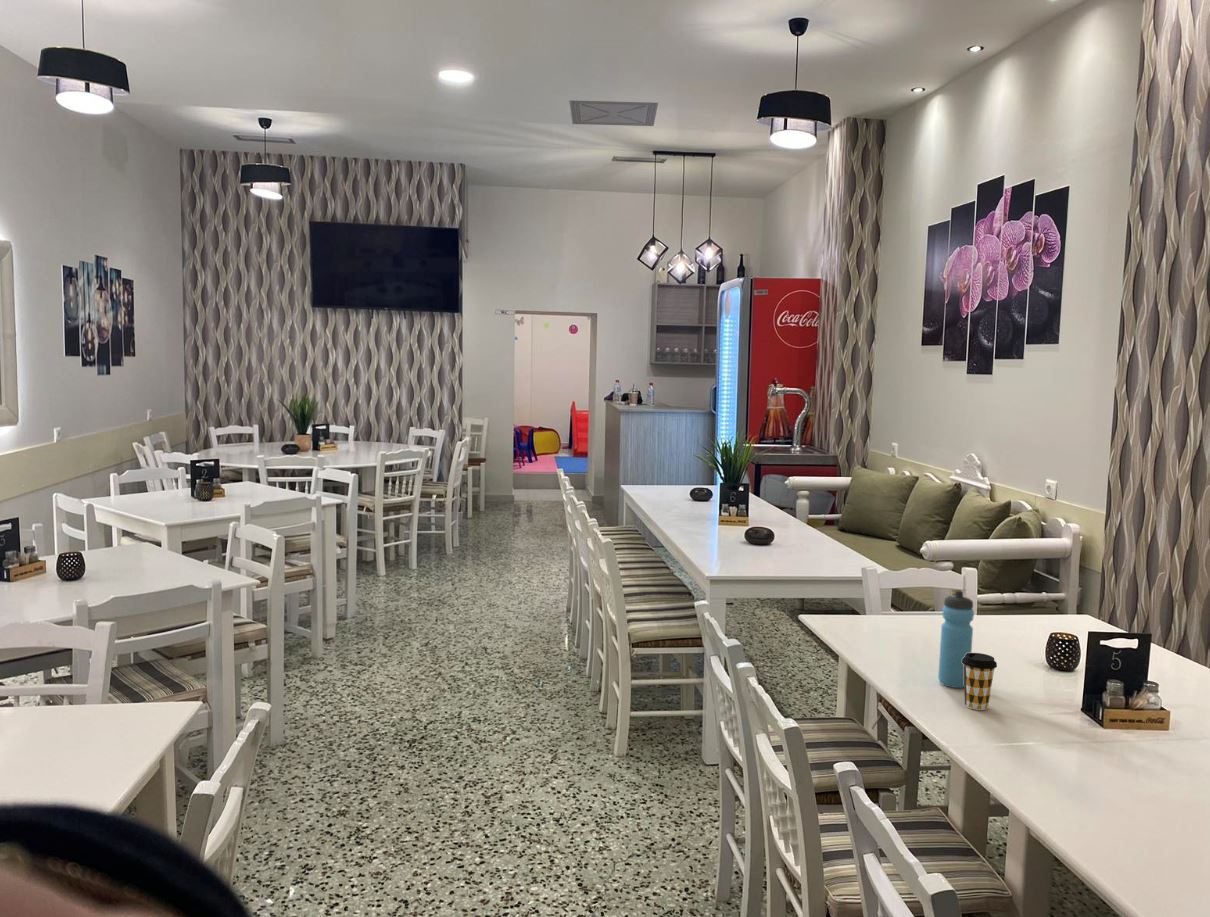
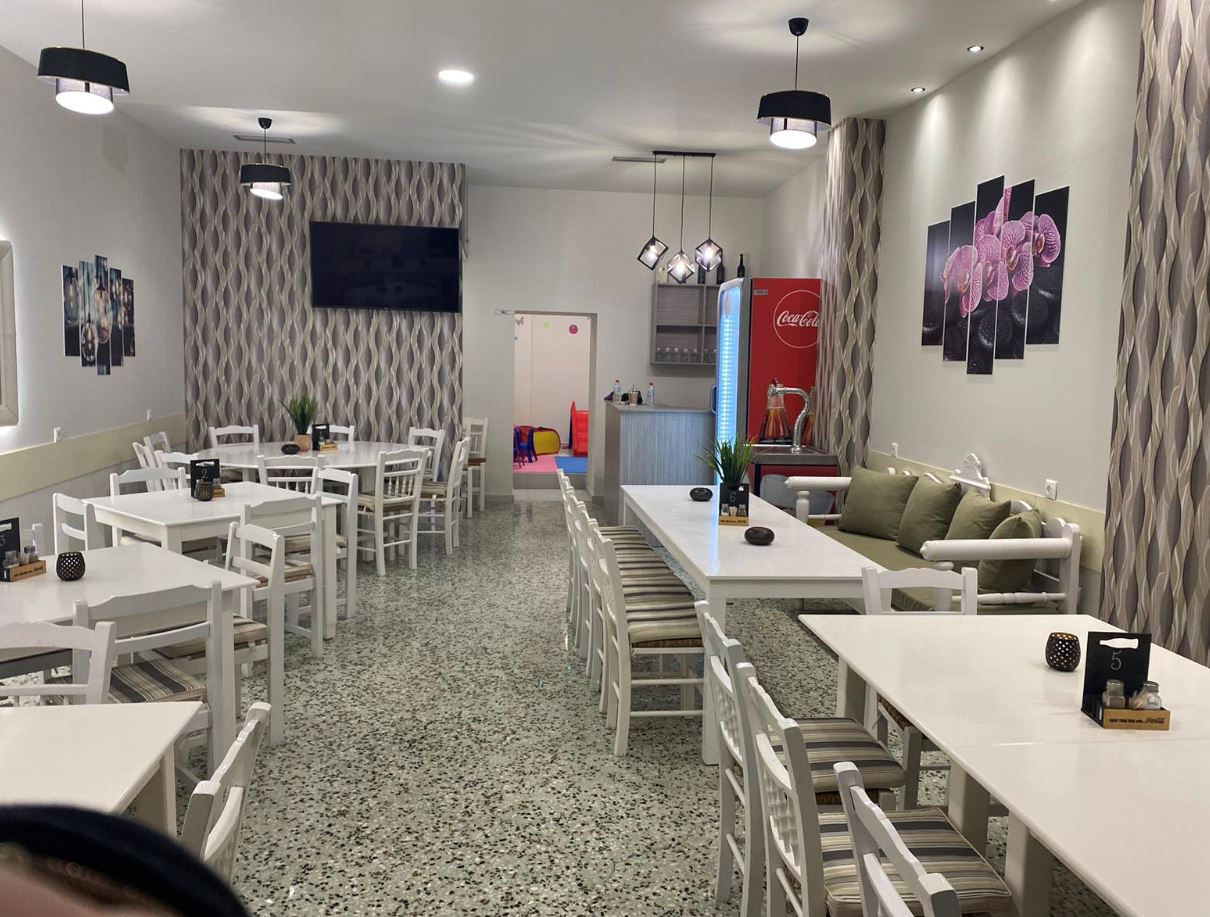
- coffee cup [962,652,998,711]
- ceiling vent [568,99,659,127]
- water bottle [937,590,975,689]
